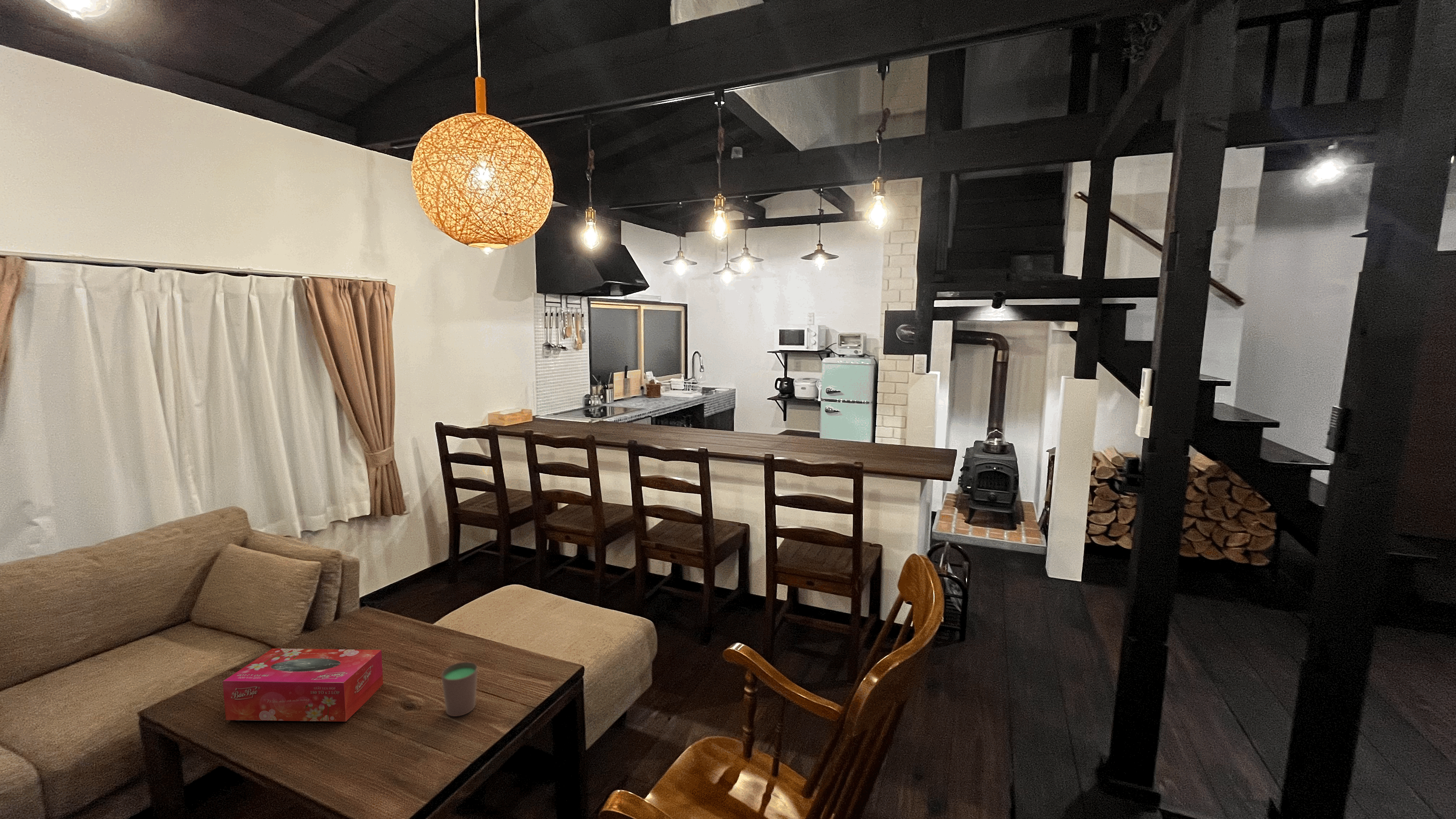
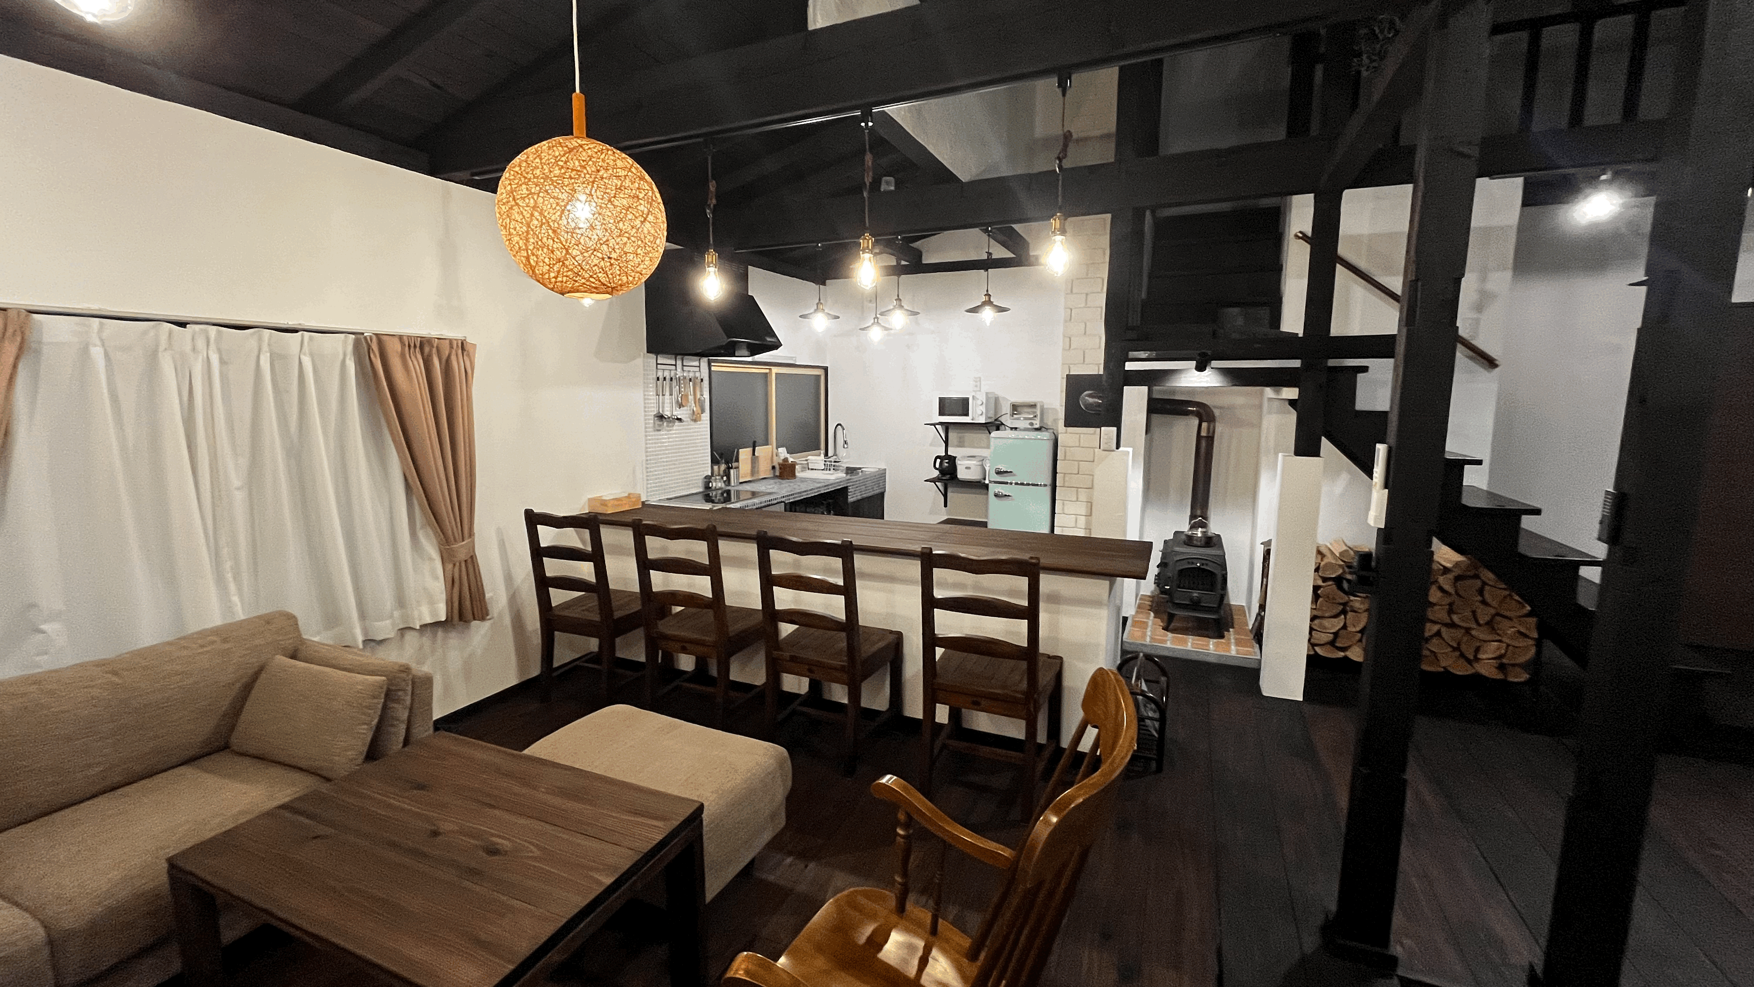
- cup [441,662,478,717]
- tissue box [222,648,384,722]
